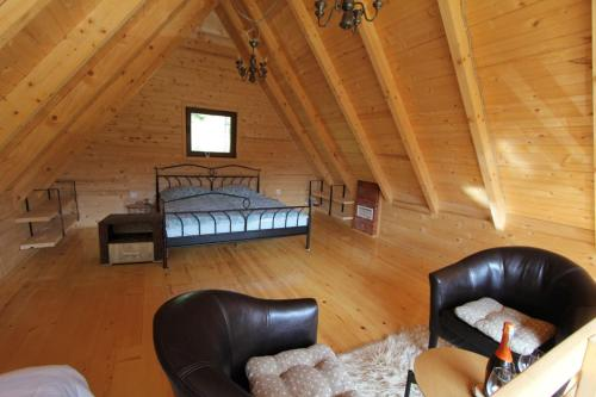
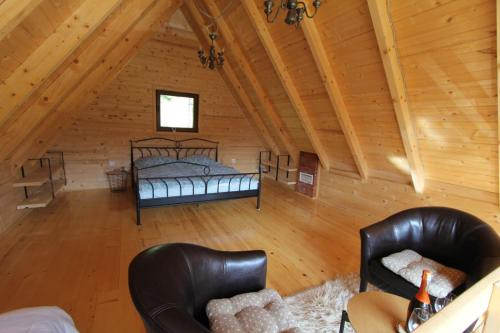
- nightstand [97,211,164,267]
